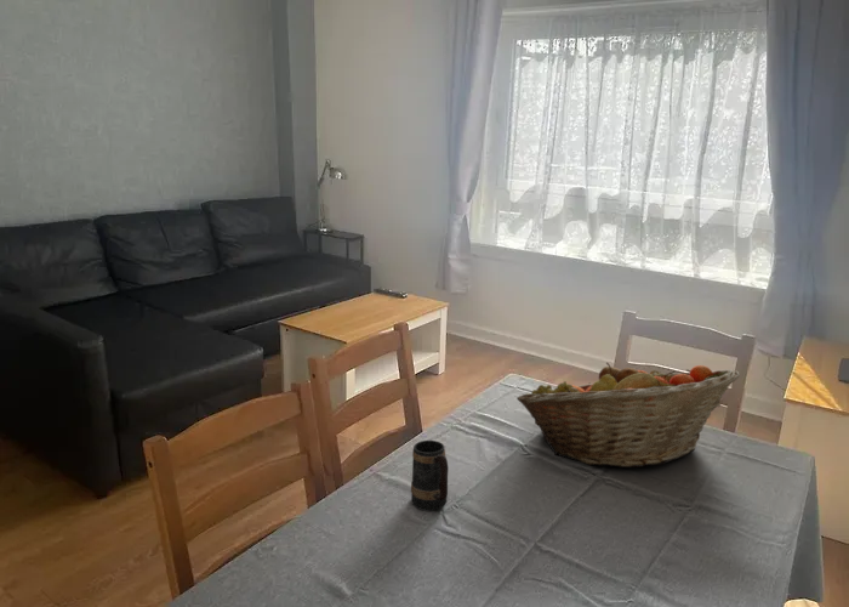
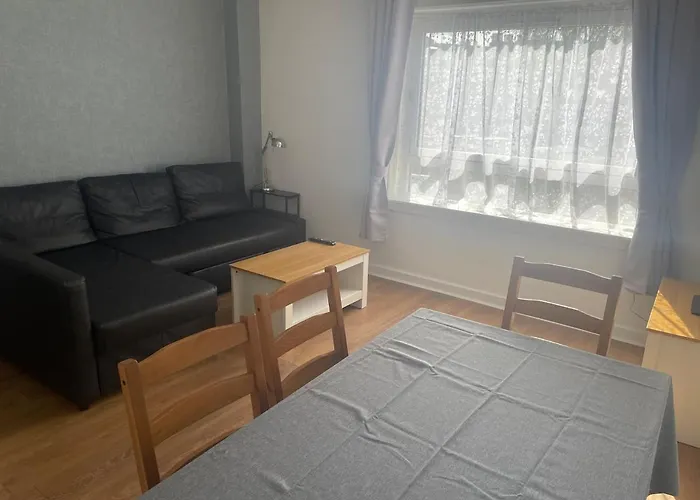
- mug [410,439,450,512]
- fruit basket [515,361,741,469]
